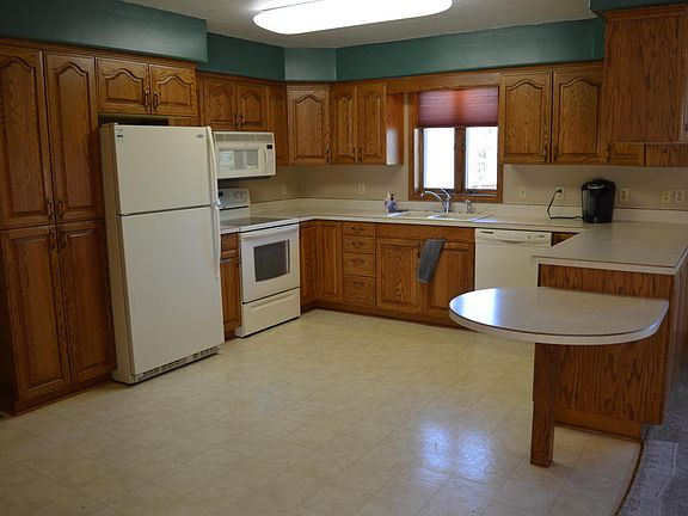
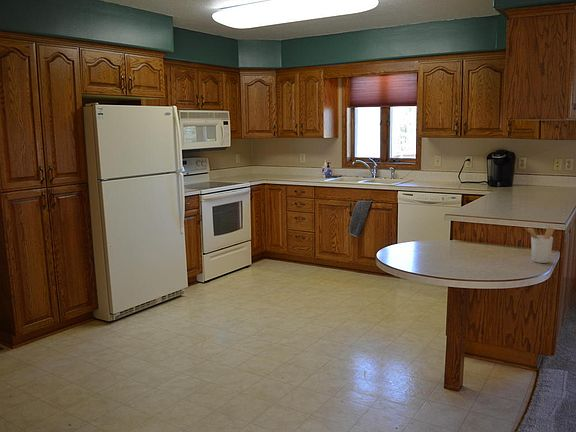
+ utensil holder [523,226,555,264]
